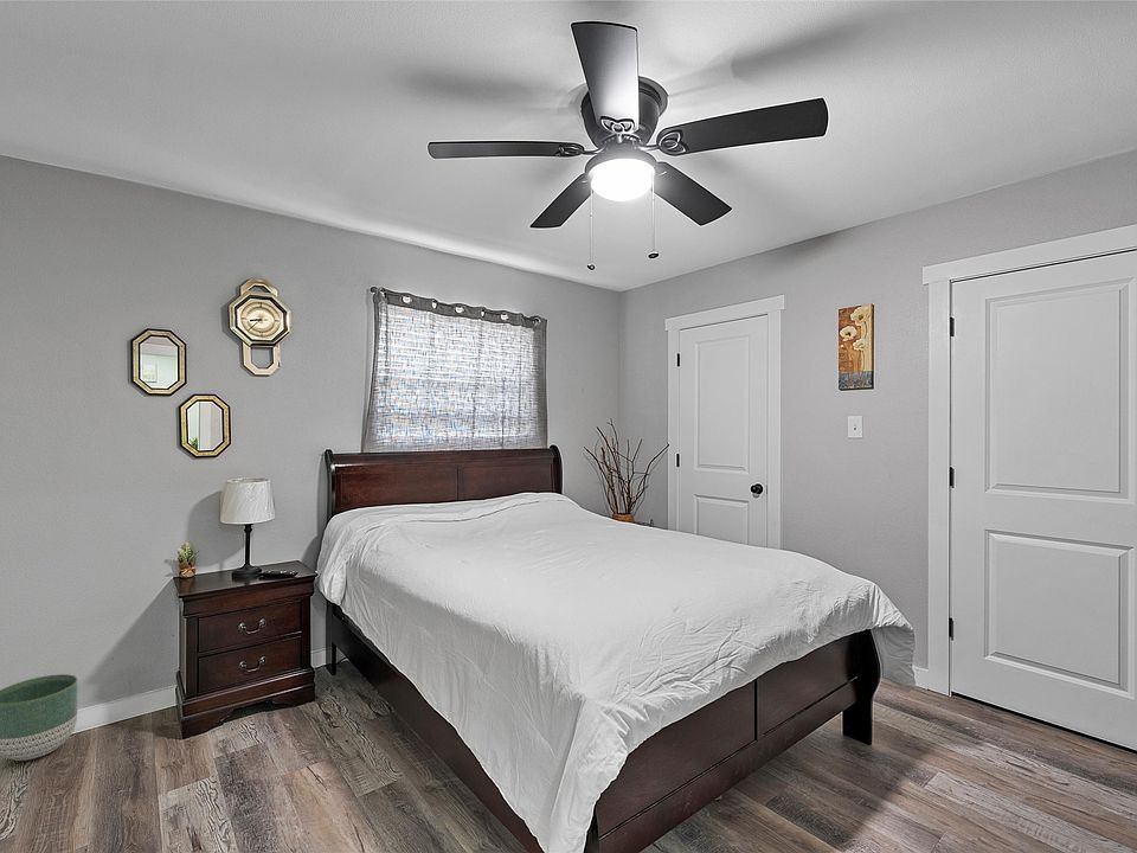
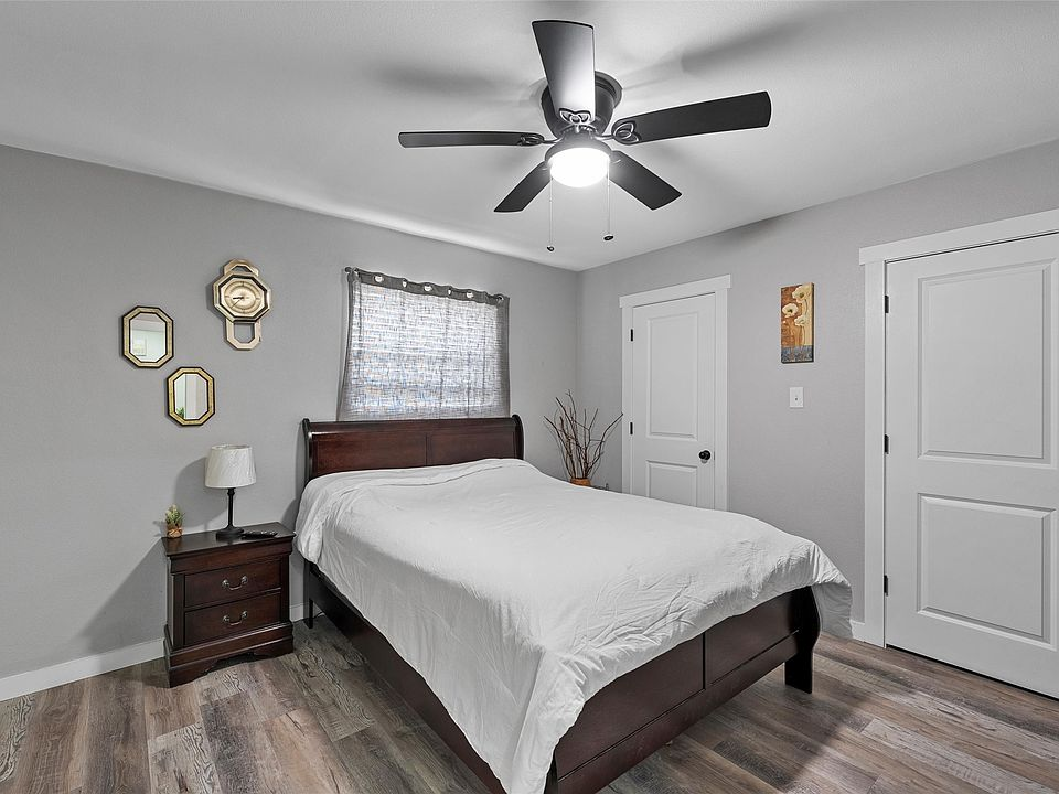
- planter [0,673,79,762]
